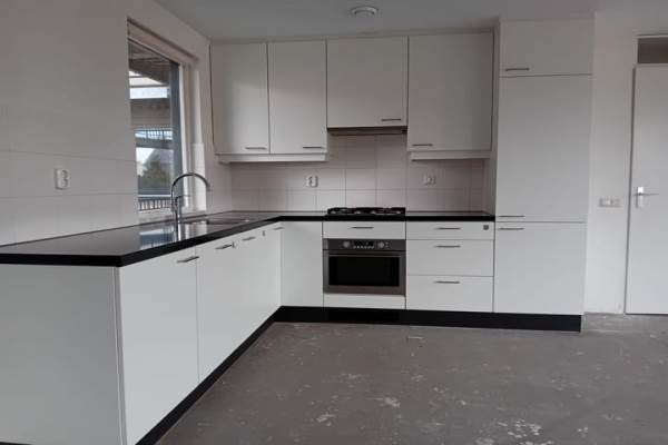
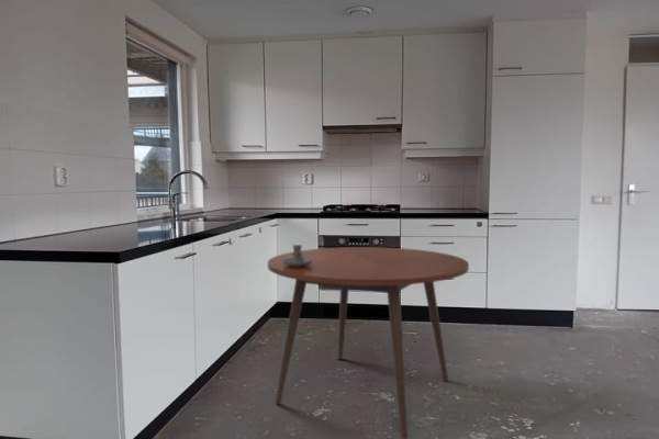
+ candle holder [282,244,313,267]
+ dining table [267,246,470,439]
